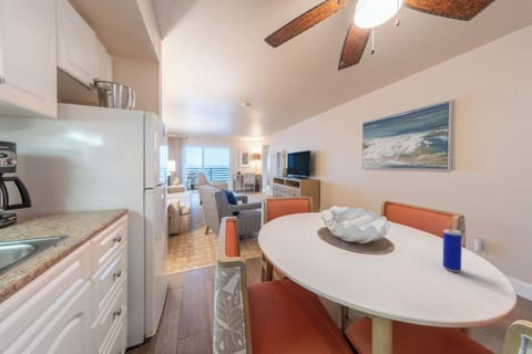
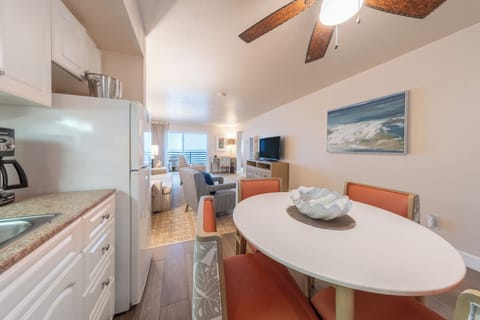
- beverage can [441,228,463,273]
